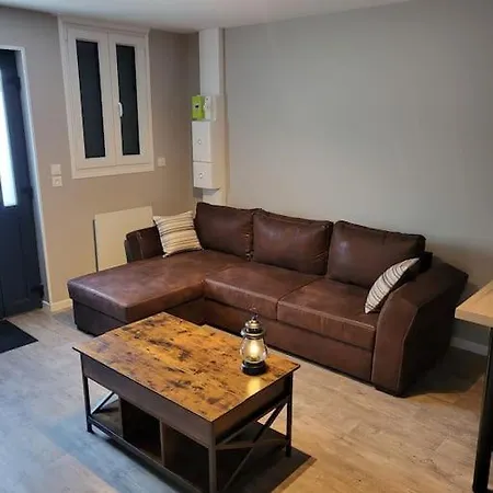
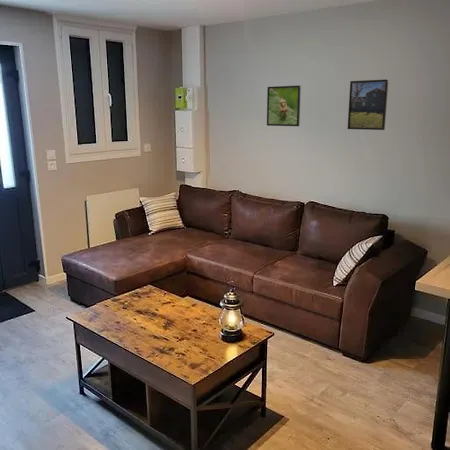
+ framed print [266,84,302,127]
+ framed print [347,78,389,131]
